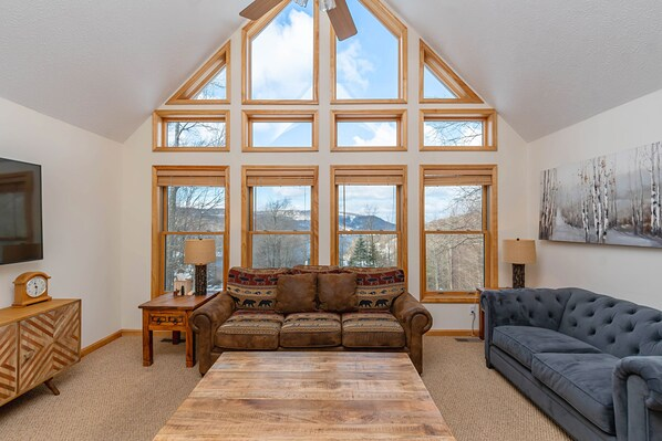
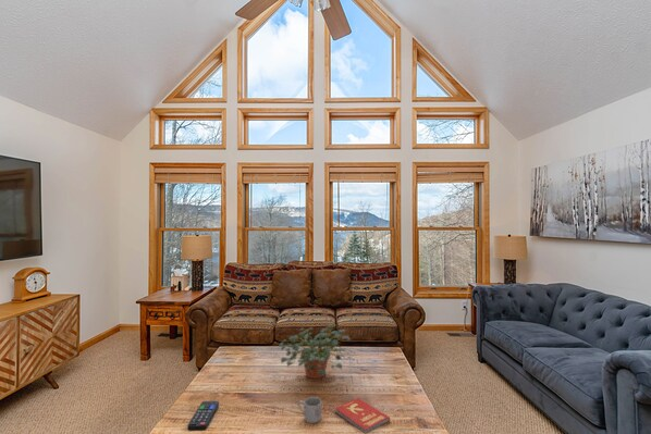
+ mug [297,396,322,424]
+ potted plant [278,323,356,380]
+ remote control [186,400,220,432]
+ book [334,397,391,434]
